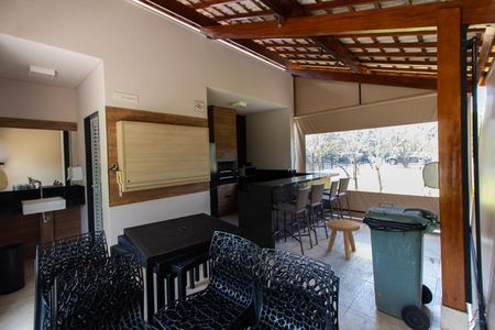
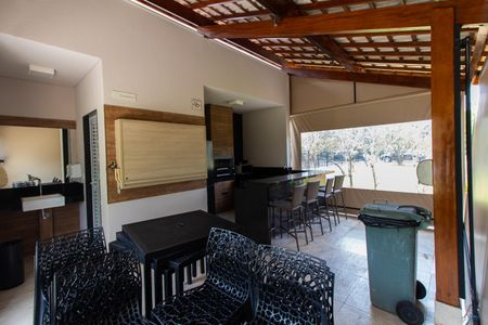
- stool [326,219,361,261]
